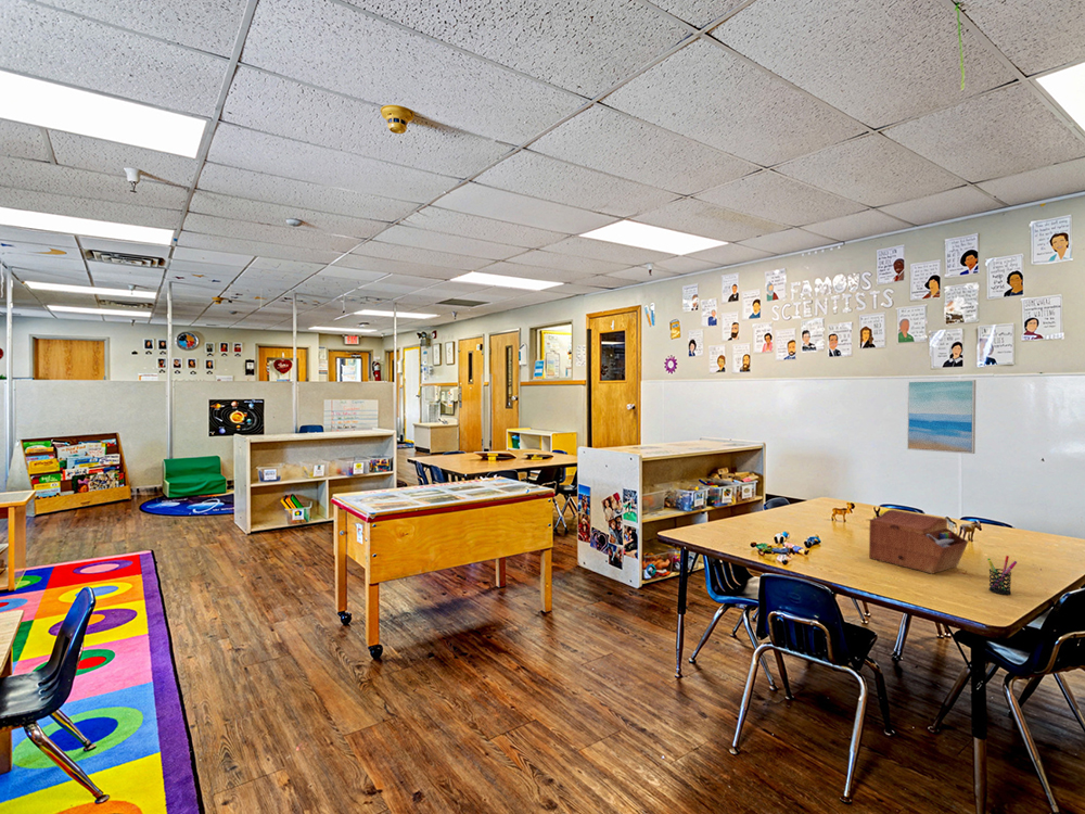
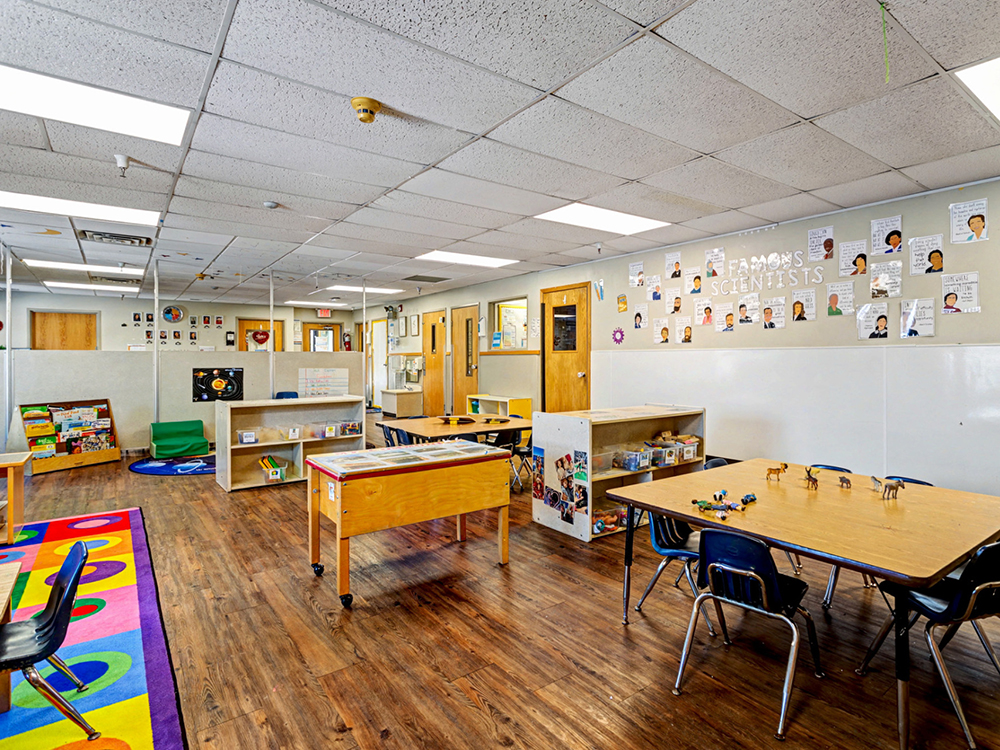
- pen holder [986,555,1018,596]
- wall art [906,379,976,455]
- sewing box [868,509,969,575]
